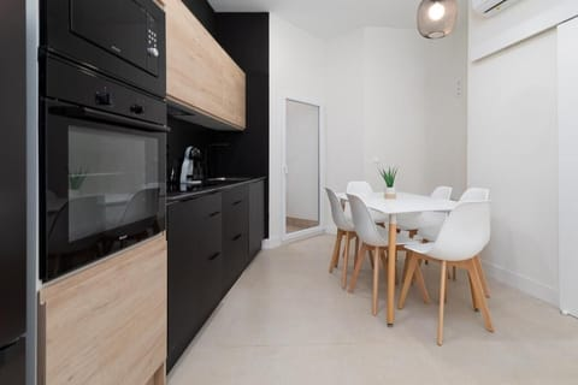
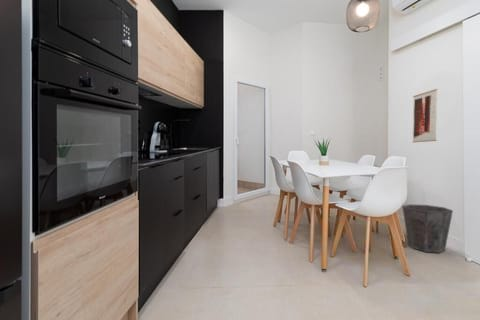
+ waste bin [401,203,454,254]
+ wall art [412,88,438,143]
